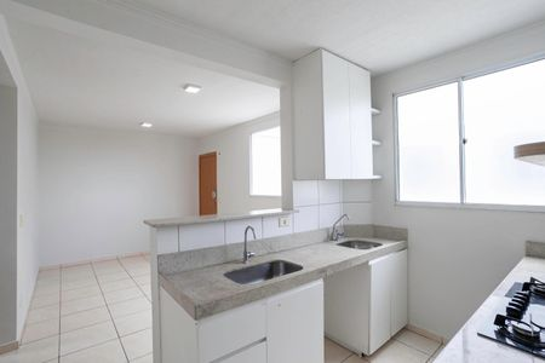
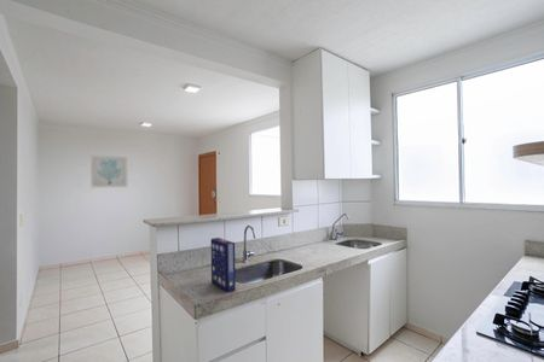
+ cereal box [210,237,237,293]
+ wall art [89,154,128,188]
